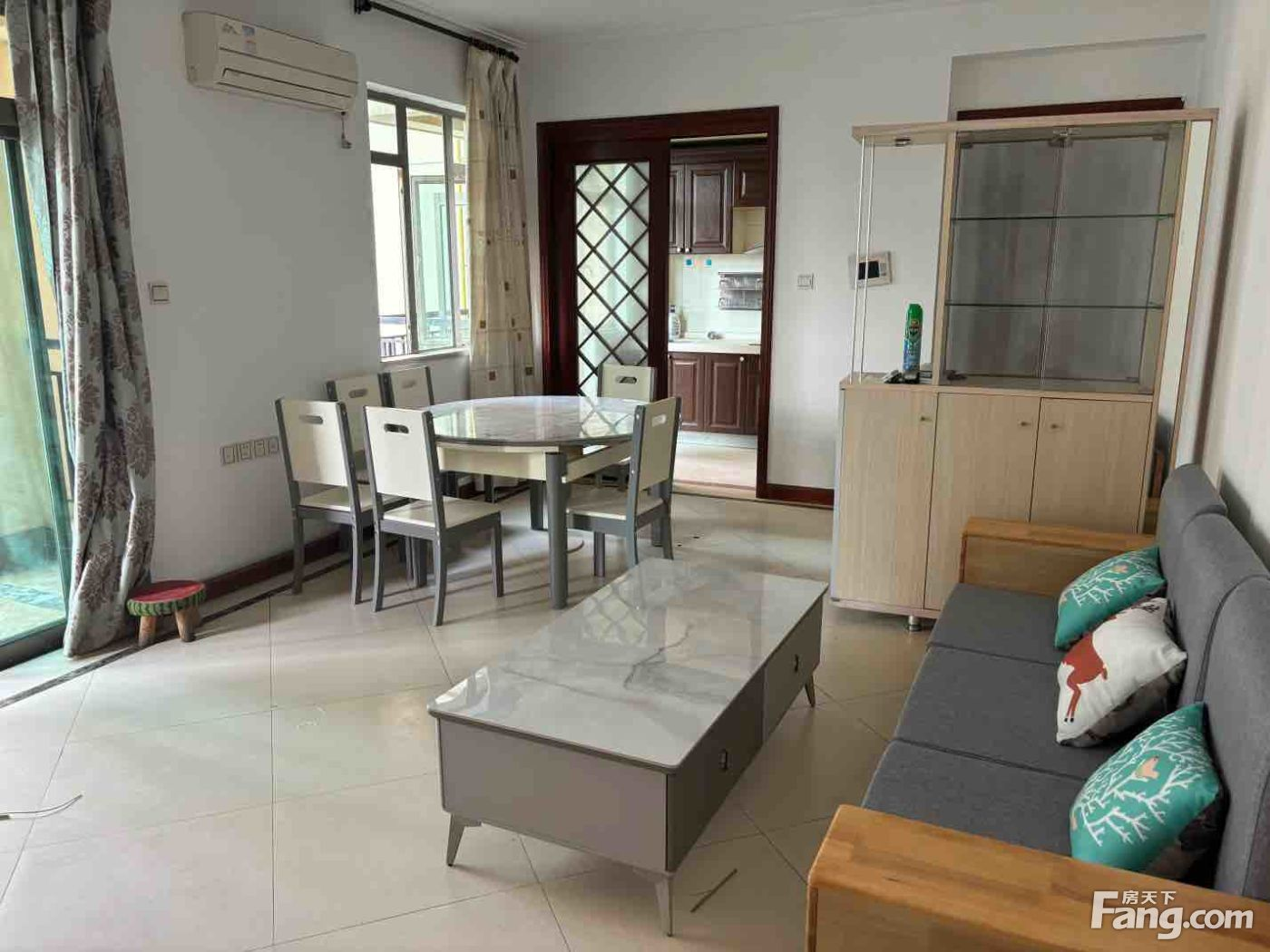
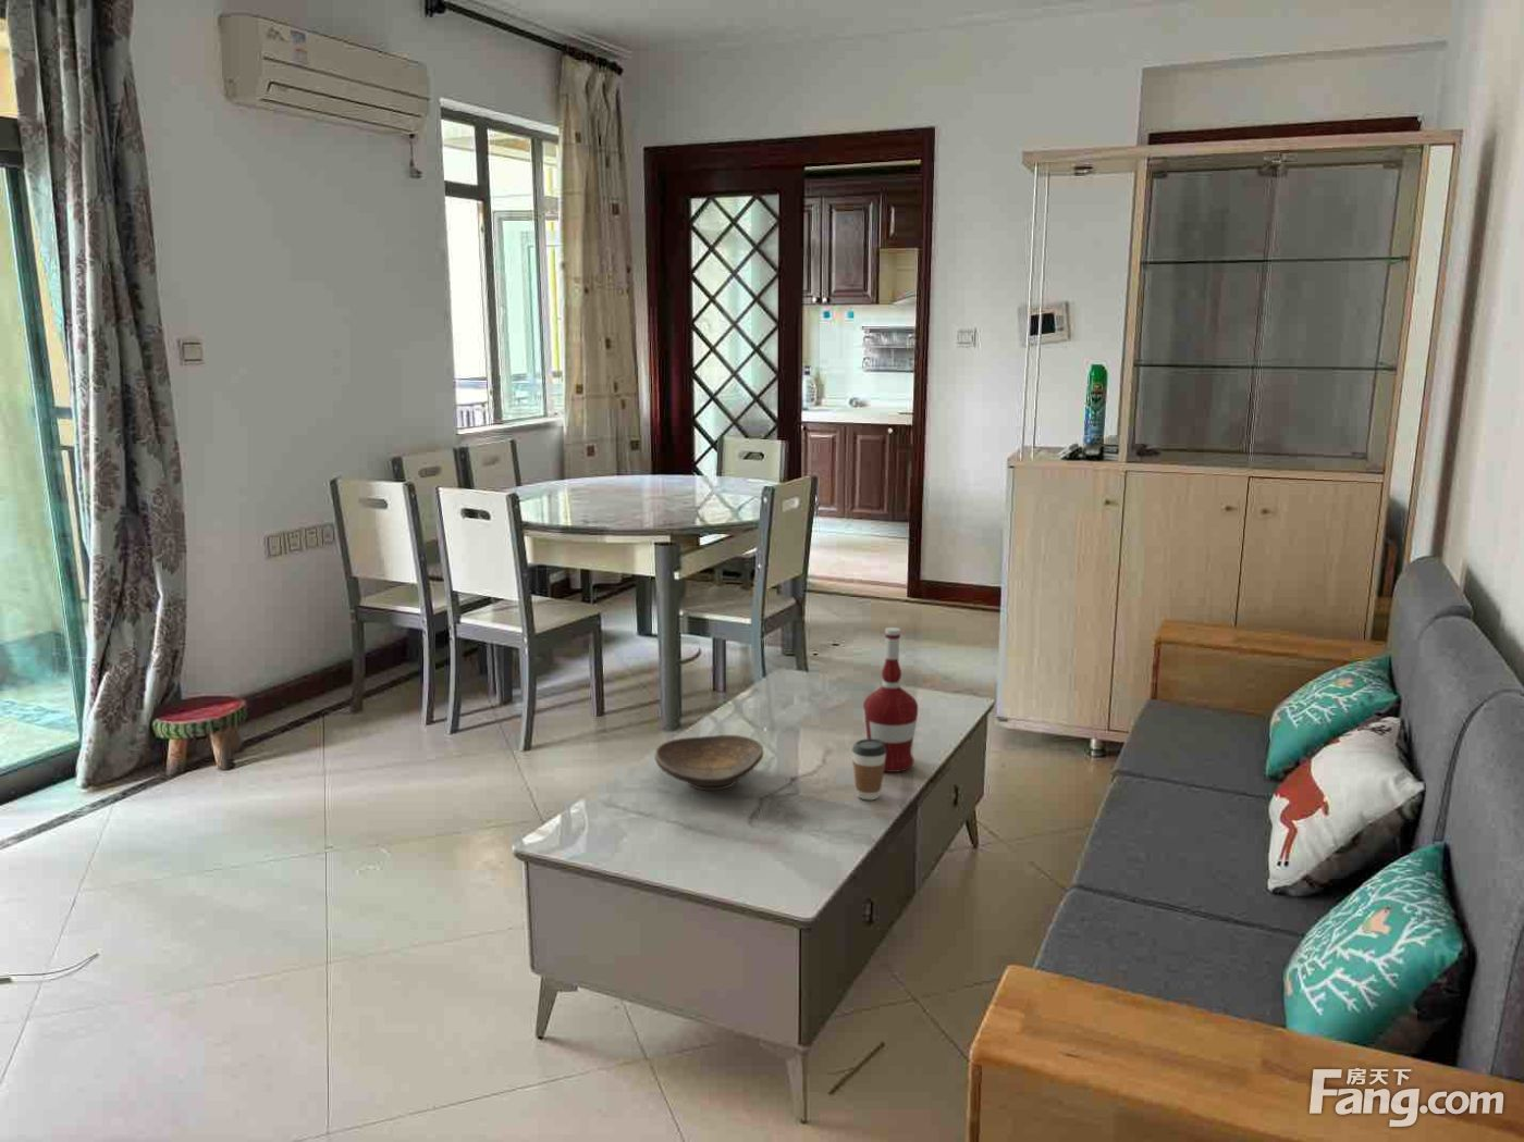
+ decorative bowl [653,734,764,792]
+ alcohol [862,626,919,774]
+ coffee cup [851,738,887,800]
